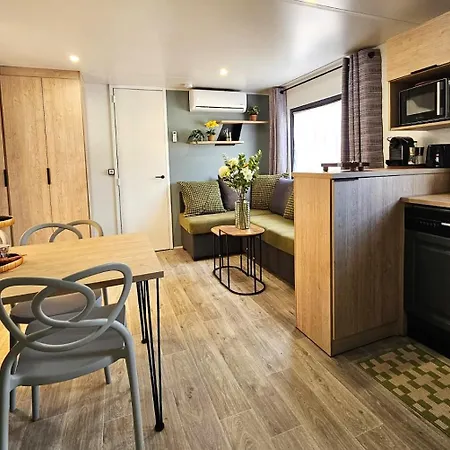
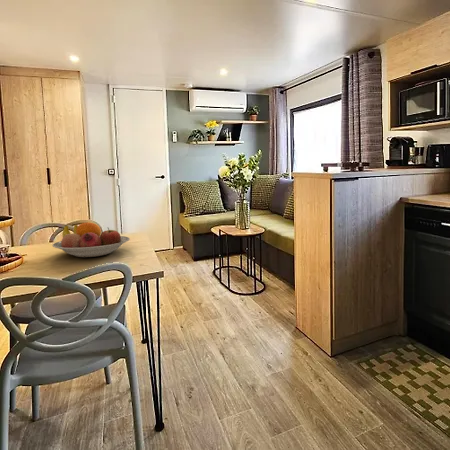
+ fruit bowl [51,221,131,258]
